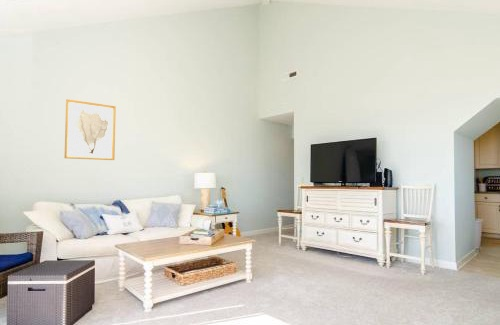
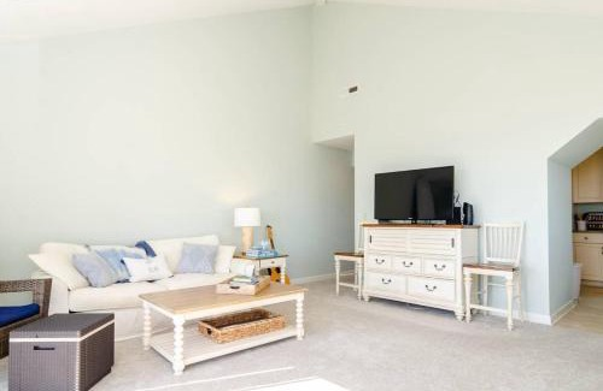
- wall art [64,98,117,161]
